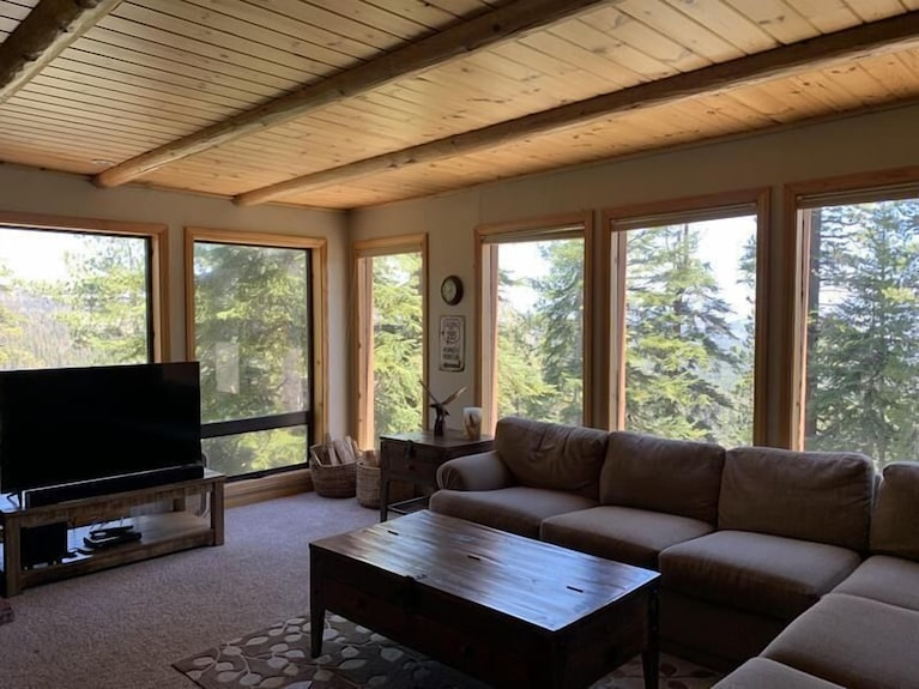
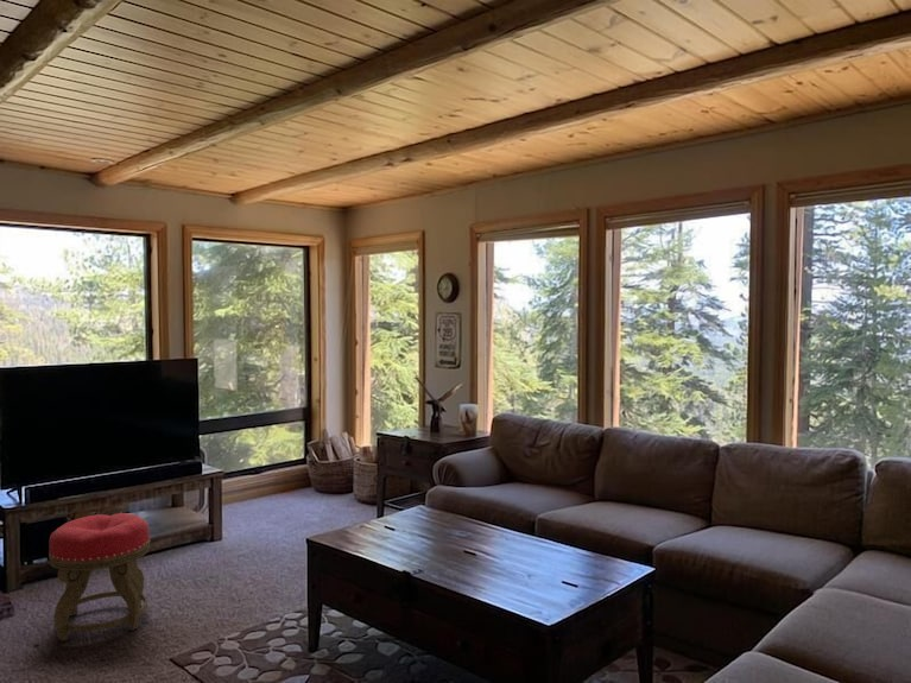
+ stool [48,512,152,641]
